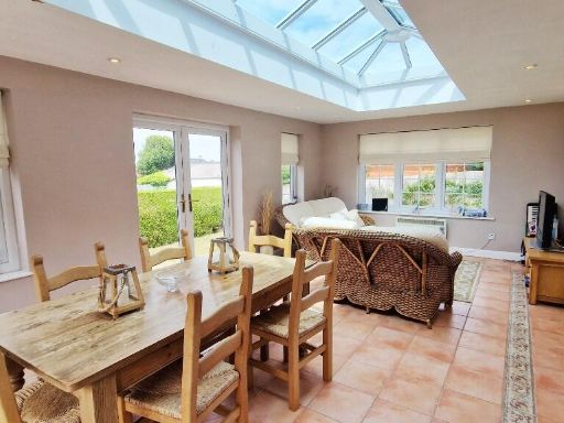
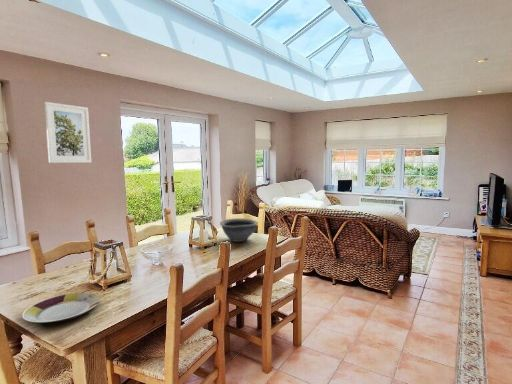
+ plate [21,292,101,324]
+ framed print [43,101,92,164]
+ bowl [219,218,259,243]
